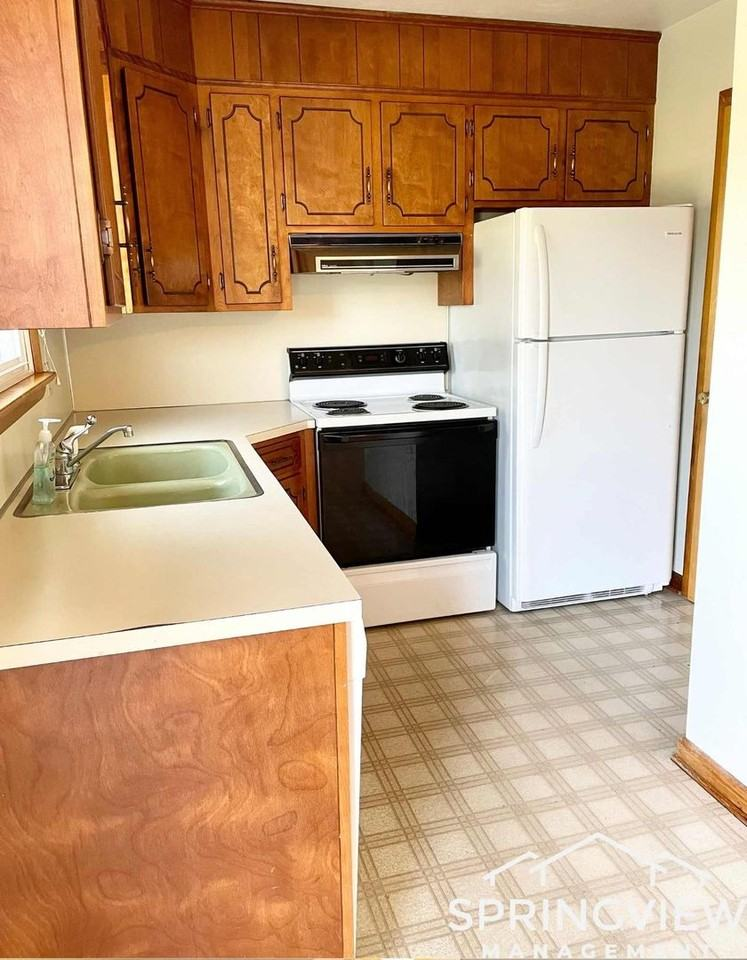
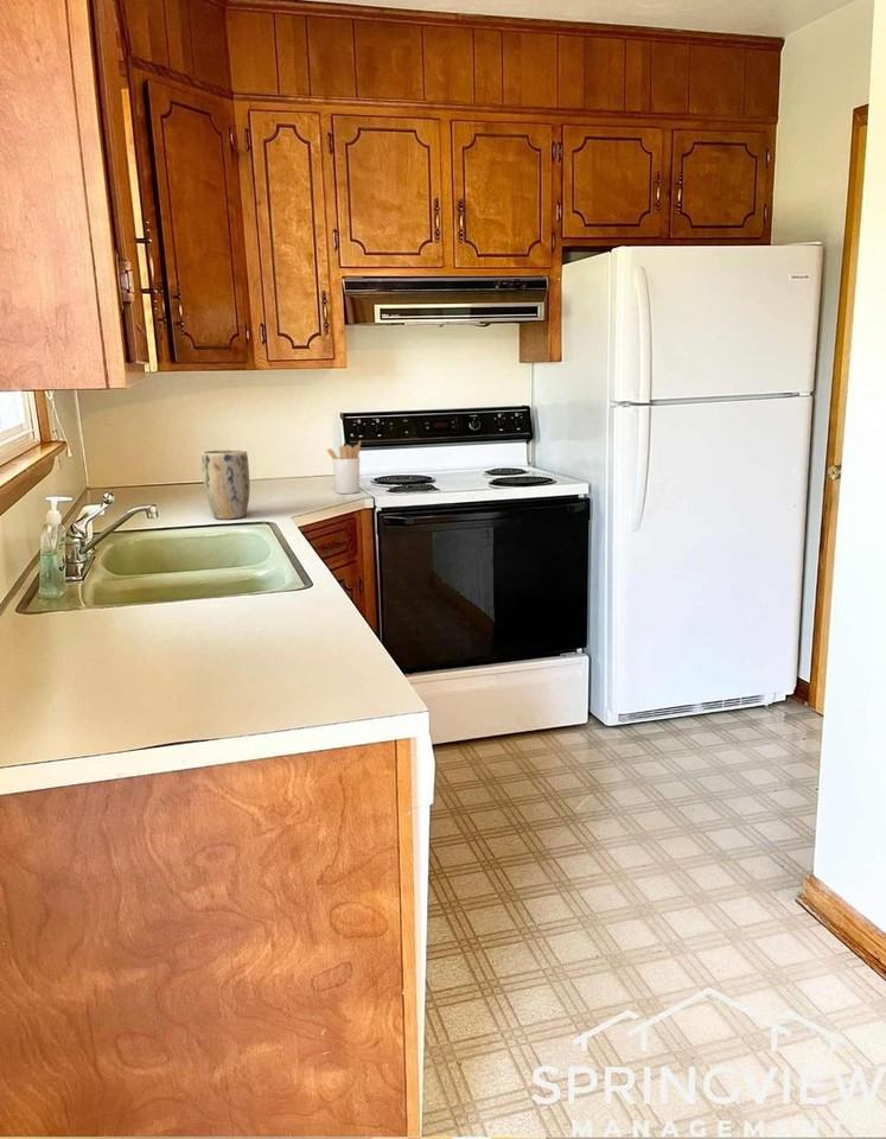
+ plant pot [200,448,251,521]
+ utensil holder [326,440,362,495]
